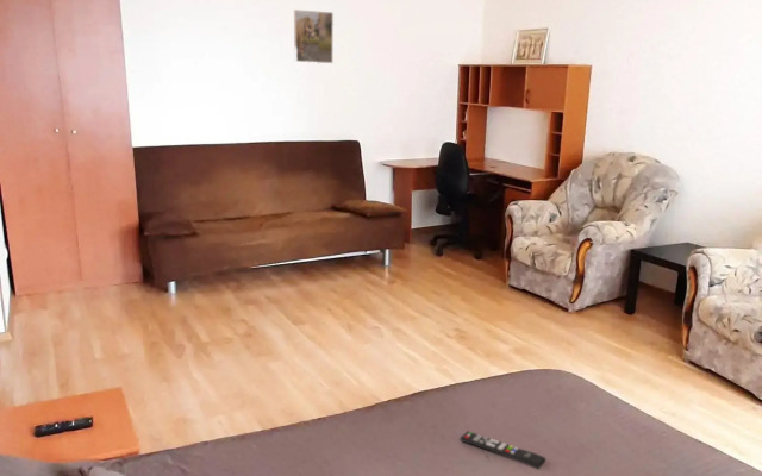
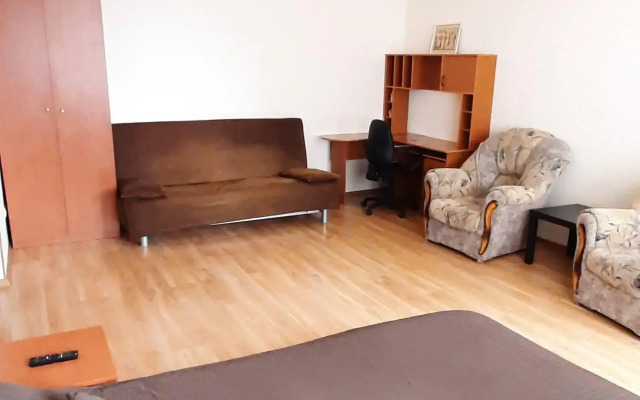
- remote control [458,430,548,471]
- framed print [293,8,335,64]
